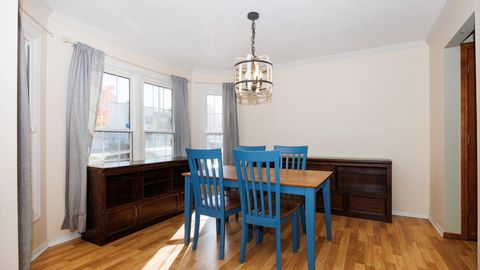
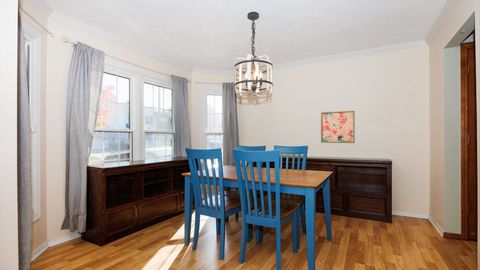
+ wall art [320,110,356,144]
